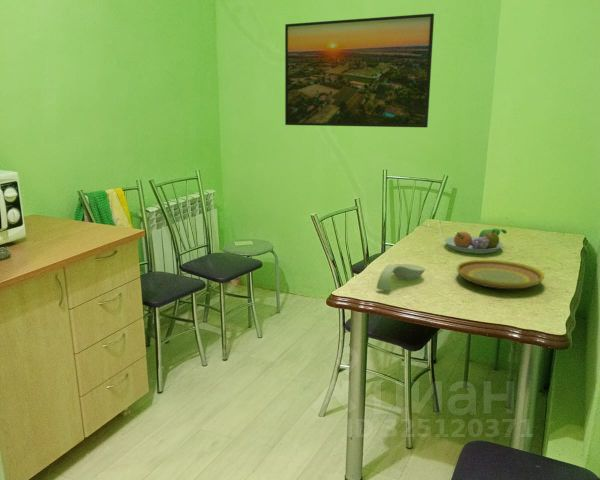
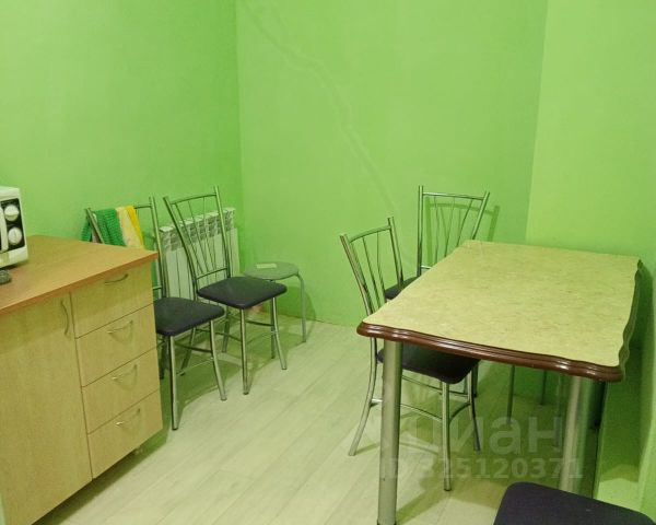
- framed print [284,13,435,128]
- spoon rest [376,263,426,292]
- plate [456,259,545,290]
- fruit bowl [444,228,508,254]
